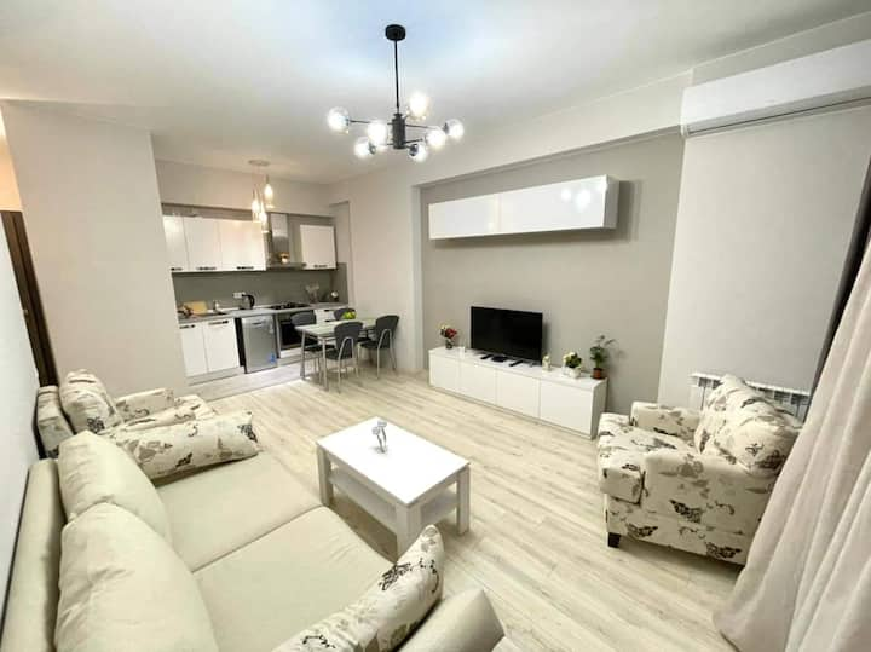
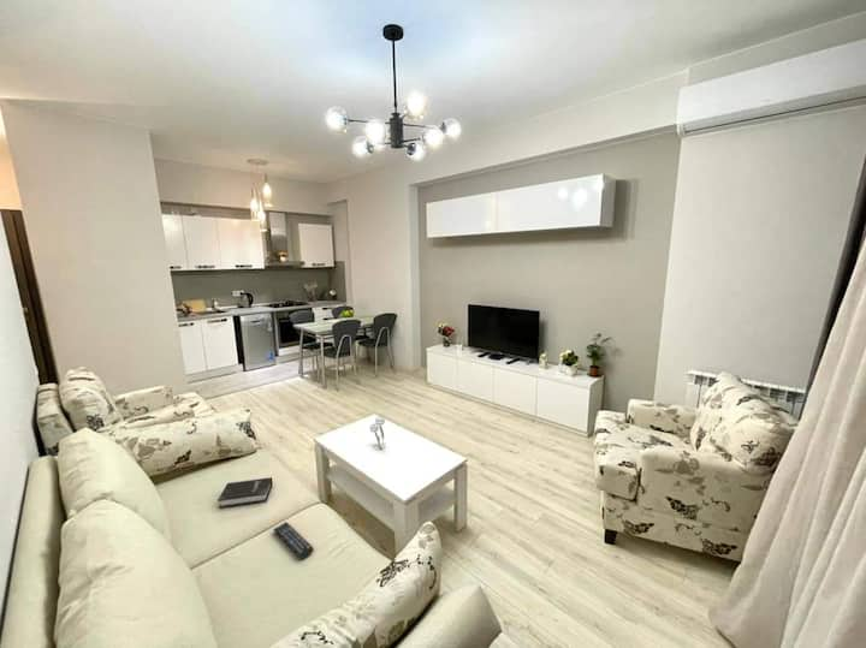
+ hardback book [216,476,274,510]
+ remote control [272,521,315,560]
